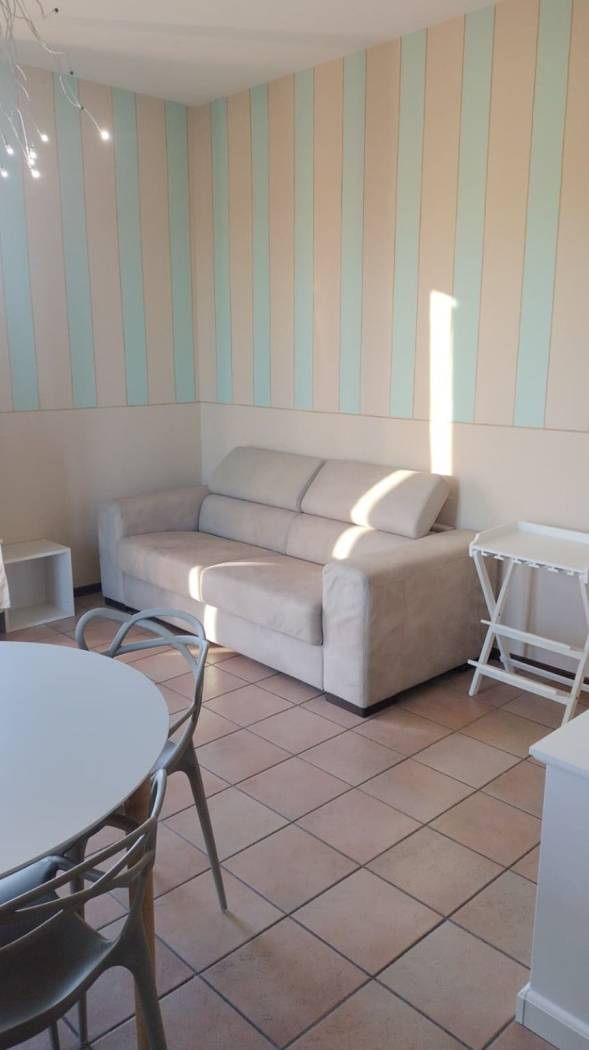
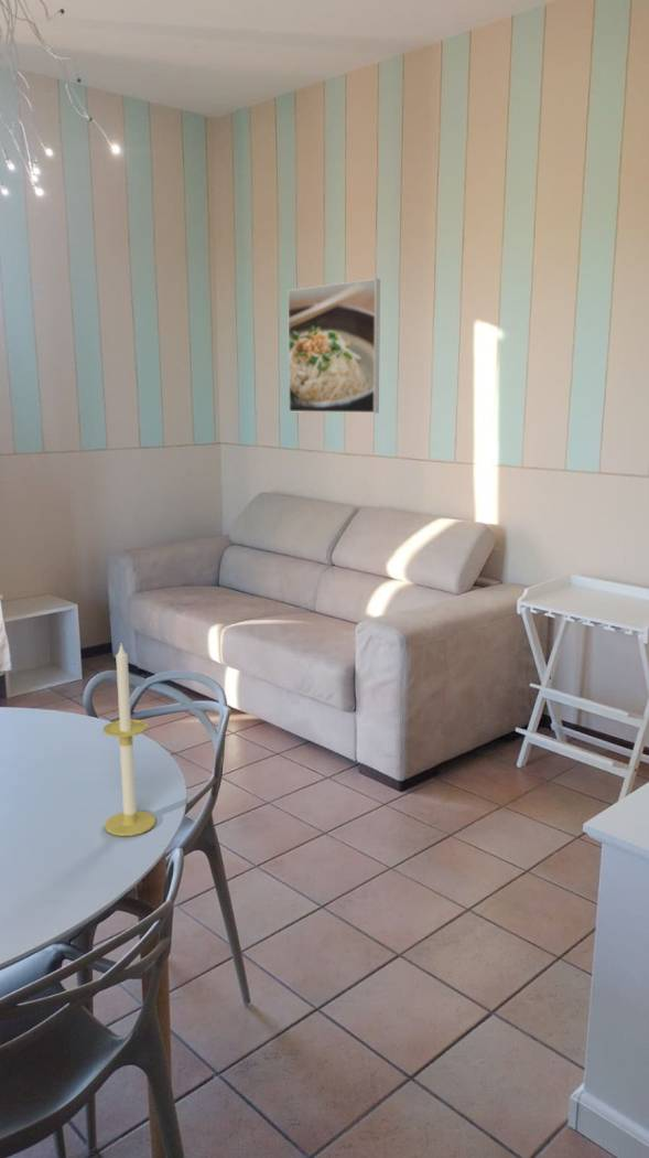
+ candle [102,644,156,837]
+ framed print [286,278,381,414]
